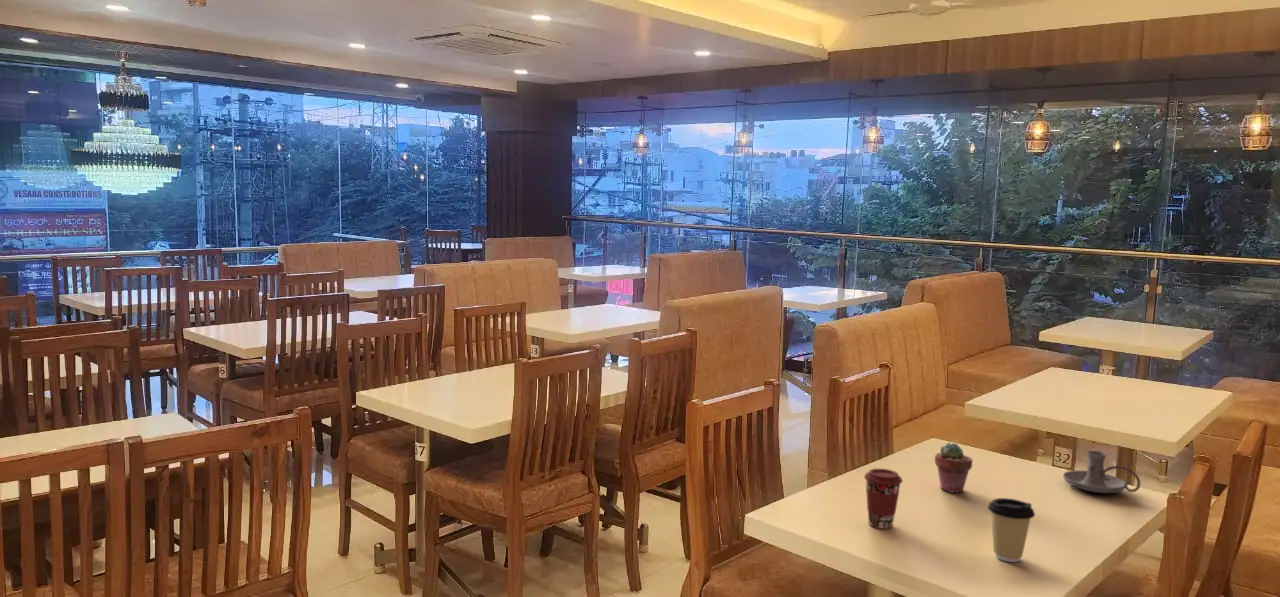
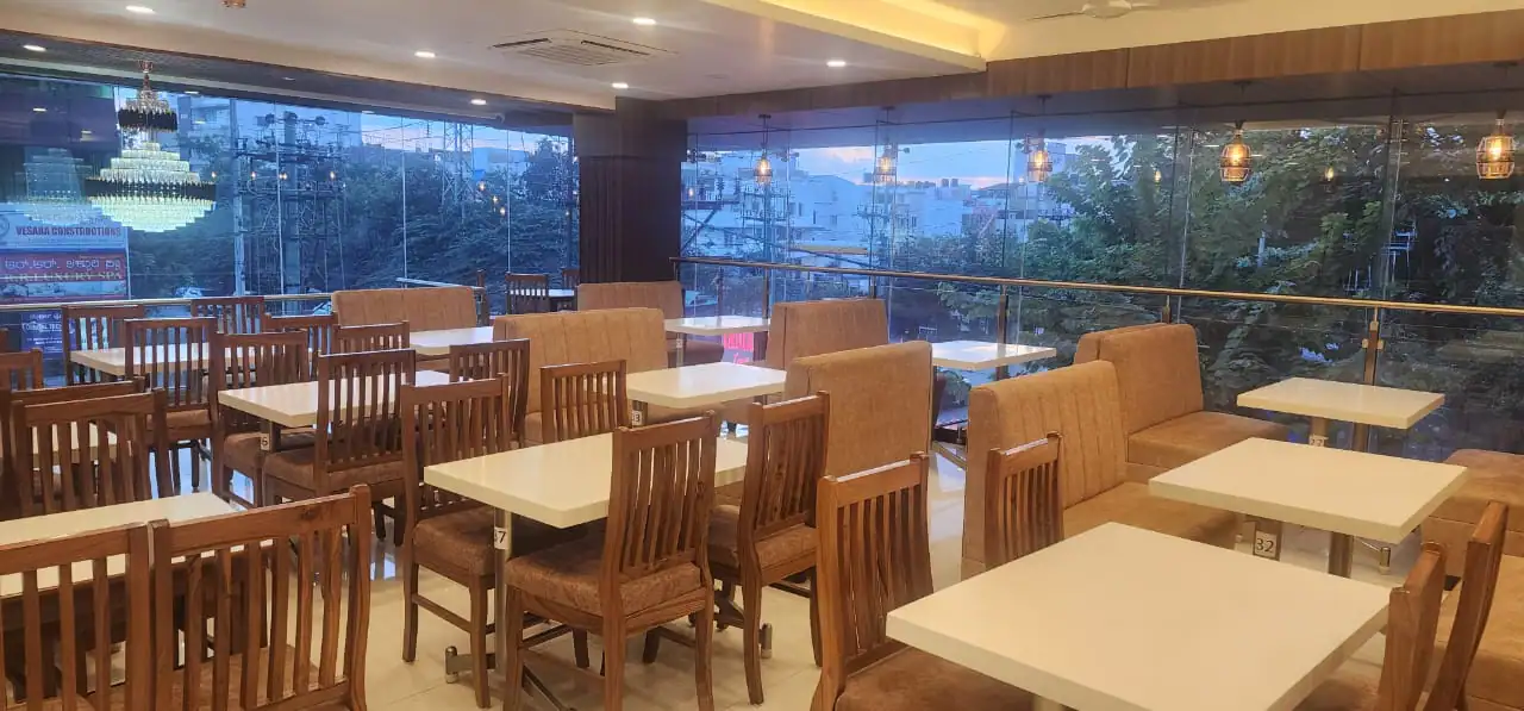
- coffee cup [987,497,1036,563]
- candle holder [1062,450,1141,494]
- coffee cup [863,468,904,530]
- potted succulent [934,442,974,494]
